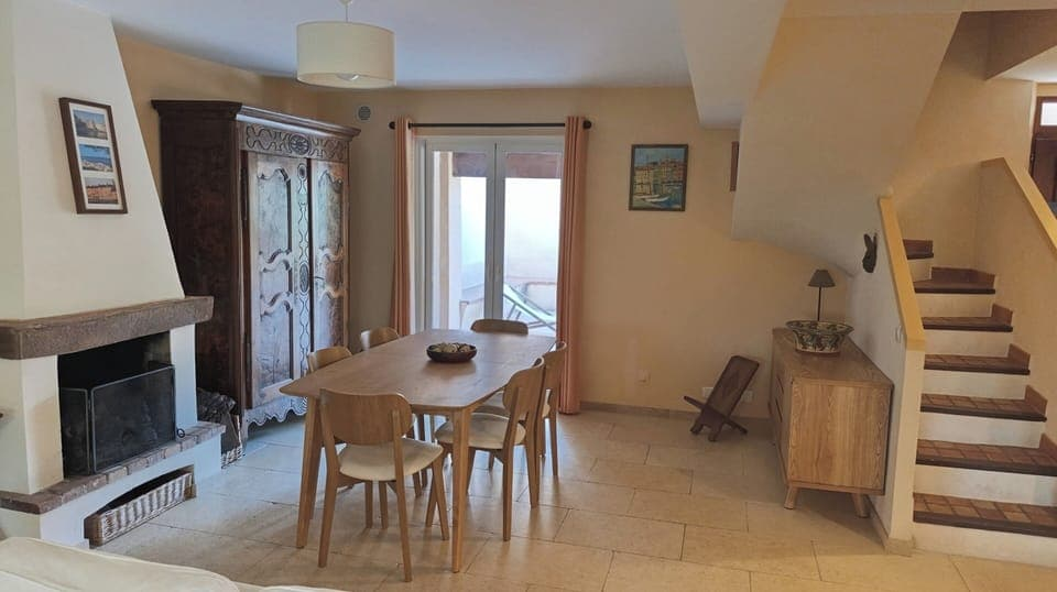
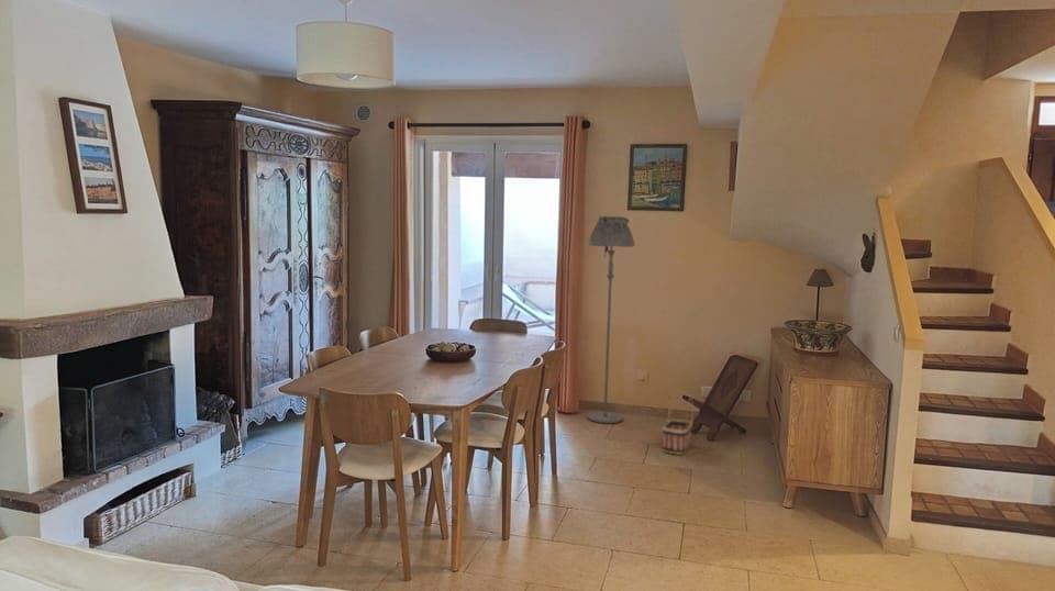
+ floor lamp [587,215,635,424]
+ basket [662,393,695,456]
